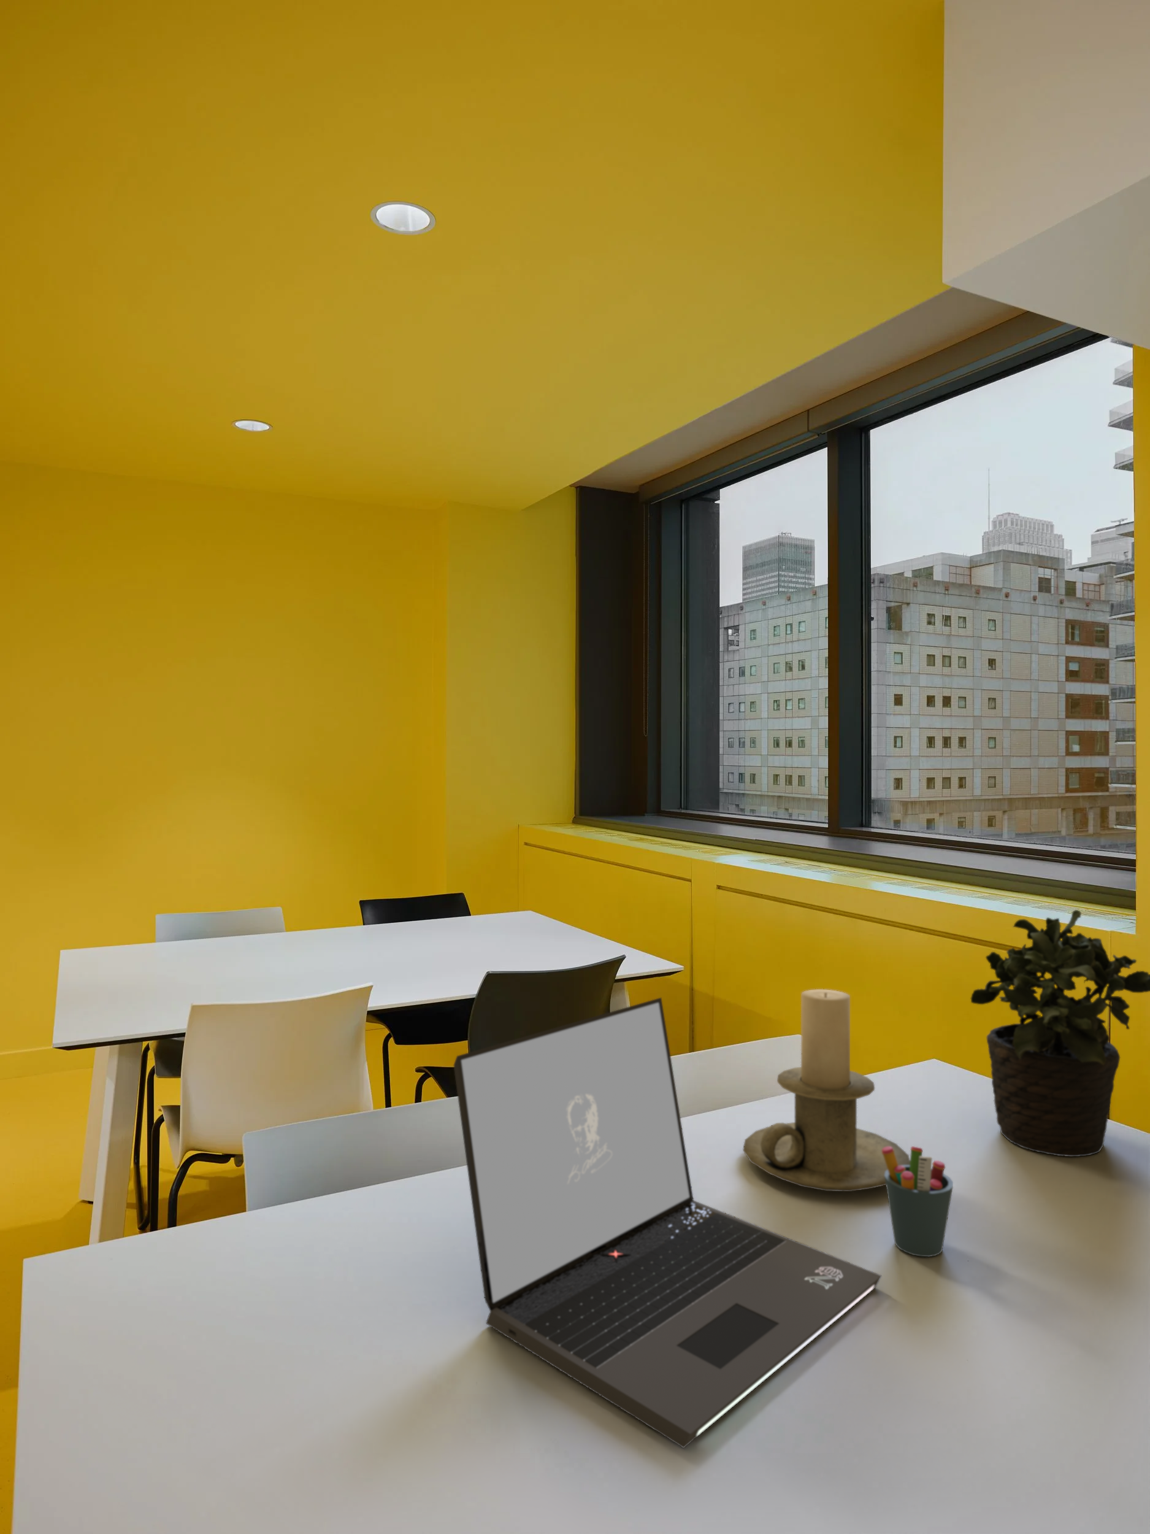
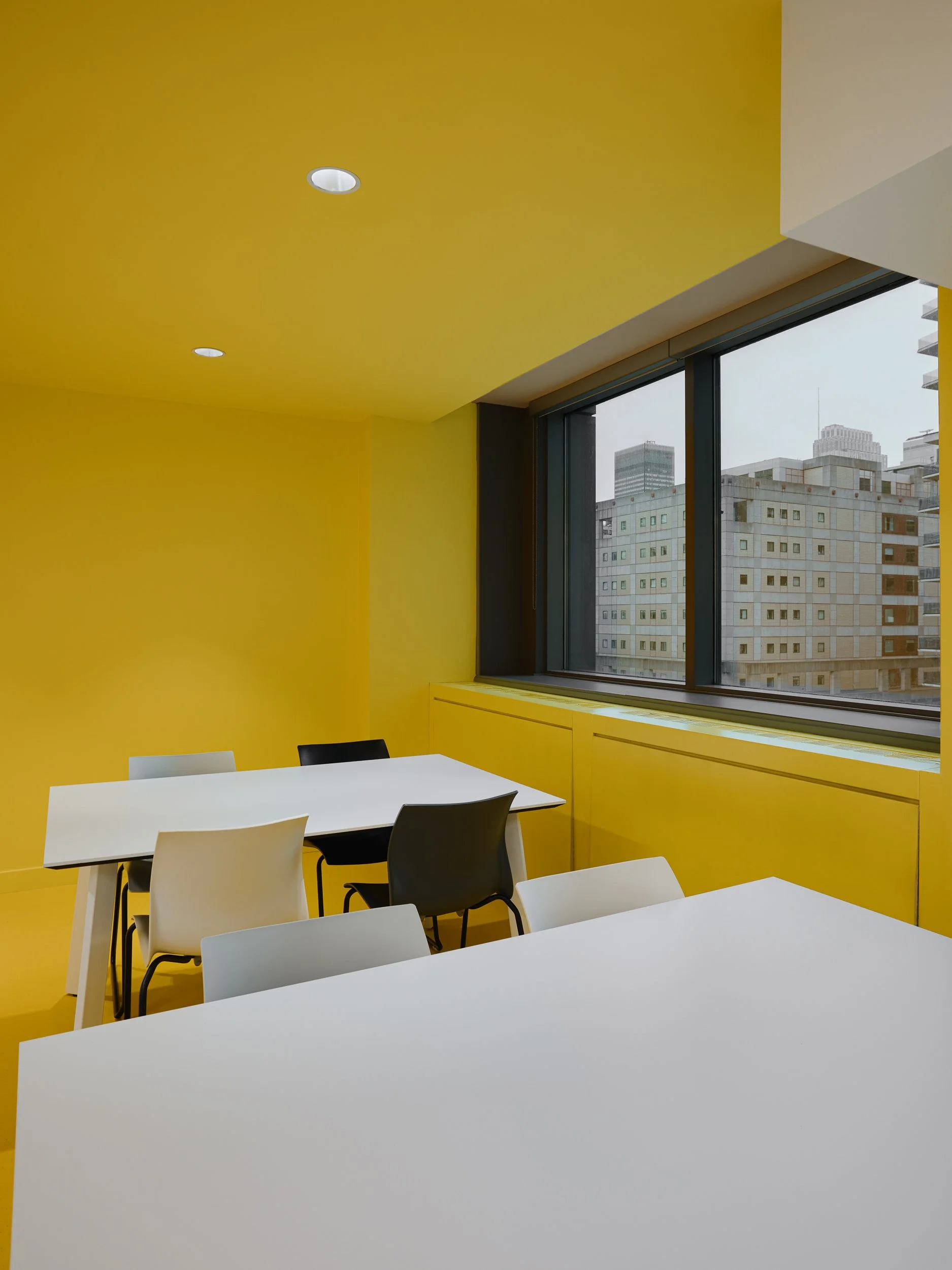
- potted plant [970,910,1150,1157]
- candle holder [742,988,910,1192]
- laptop [453,996,883,1448]
- pen holder [882,1145,954,1257]
